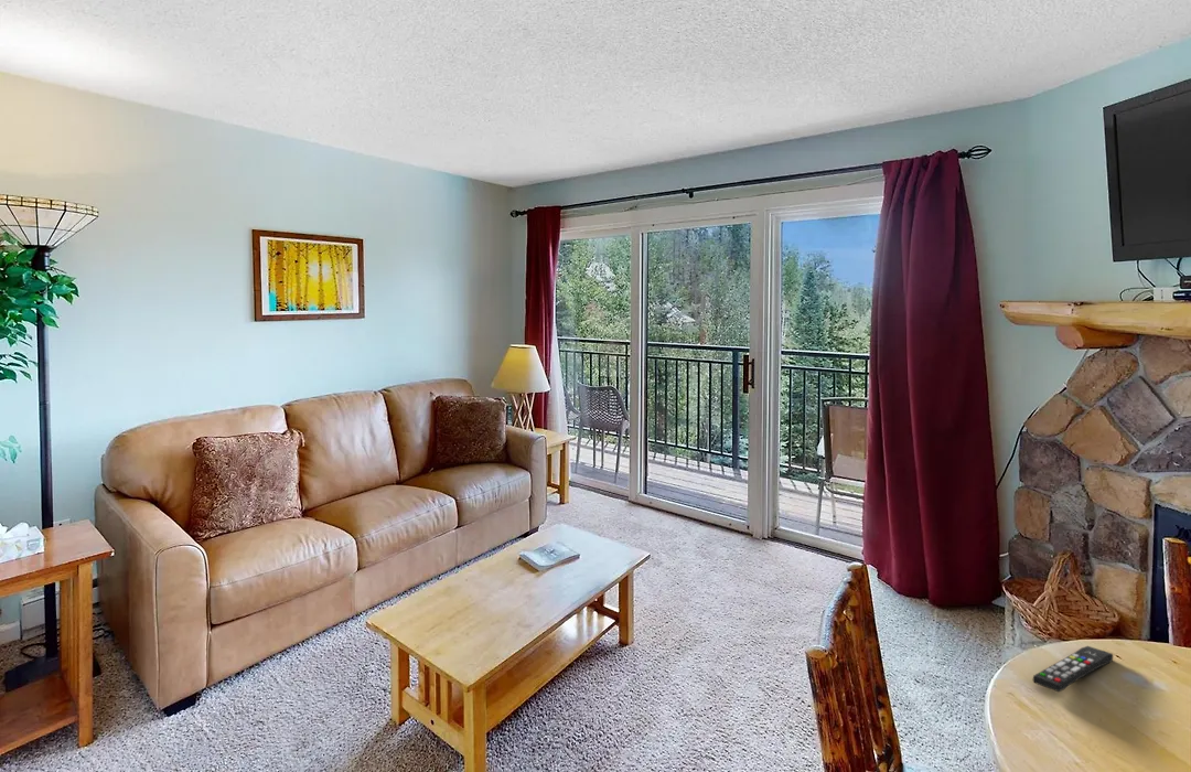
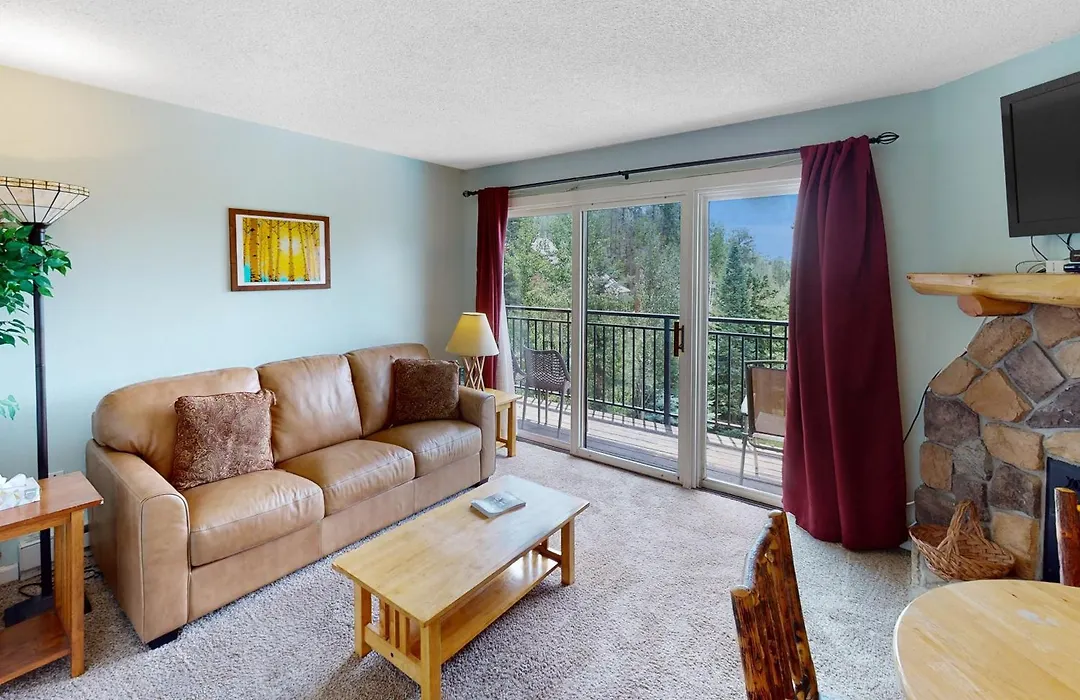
- remote control [1032,645,1115,693]
